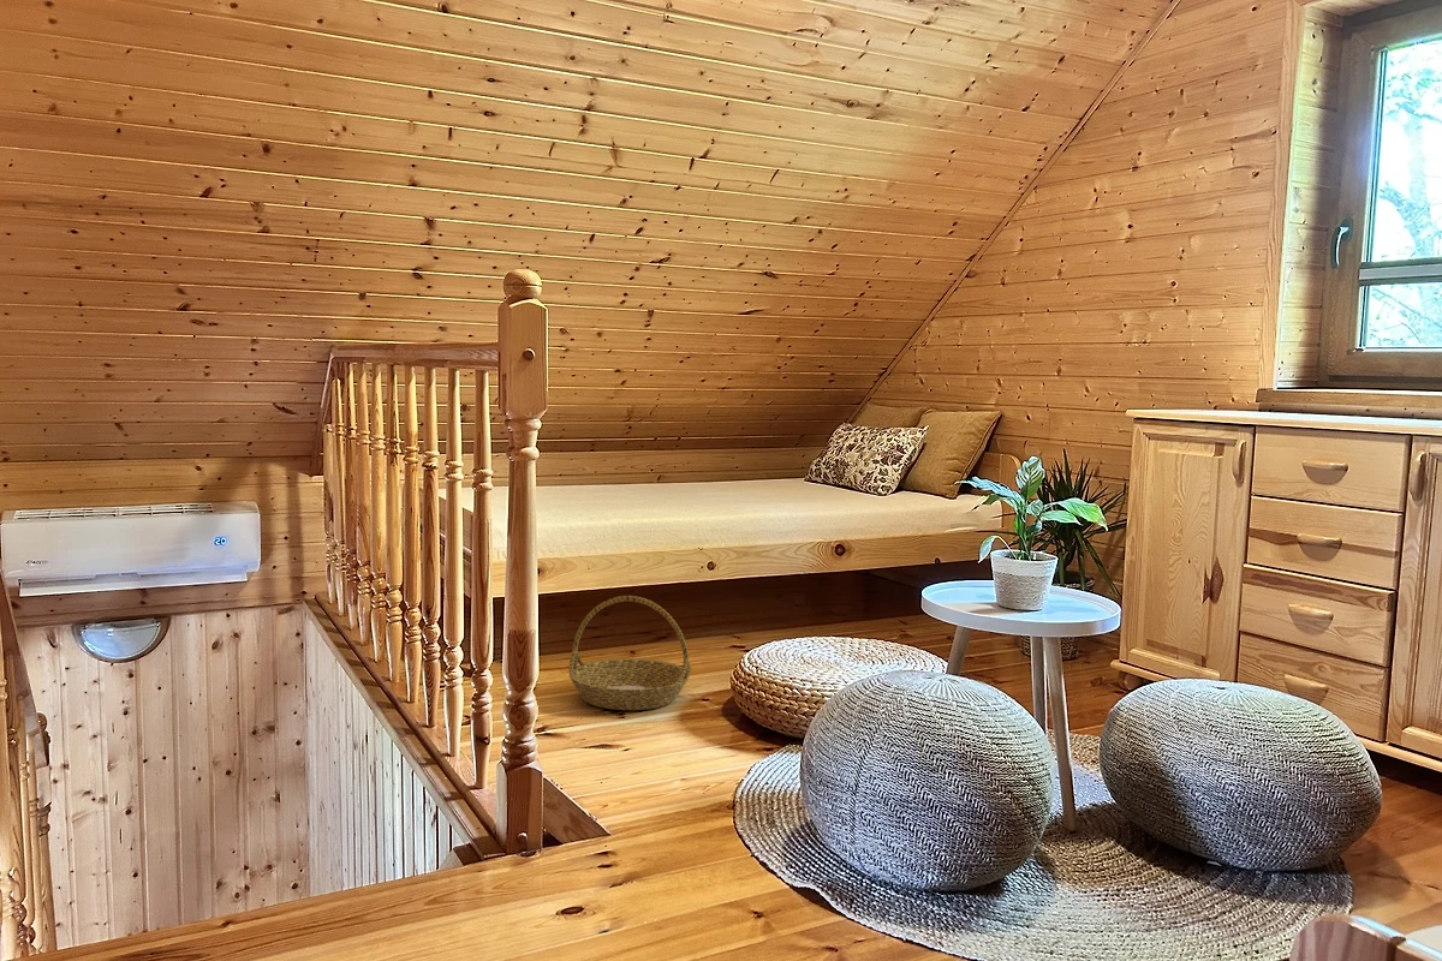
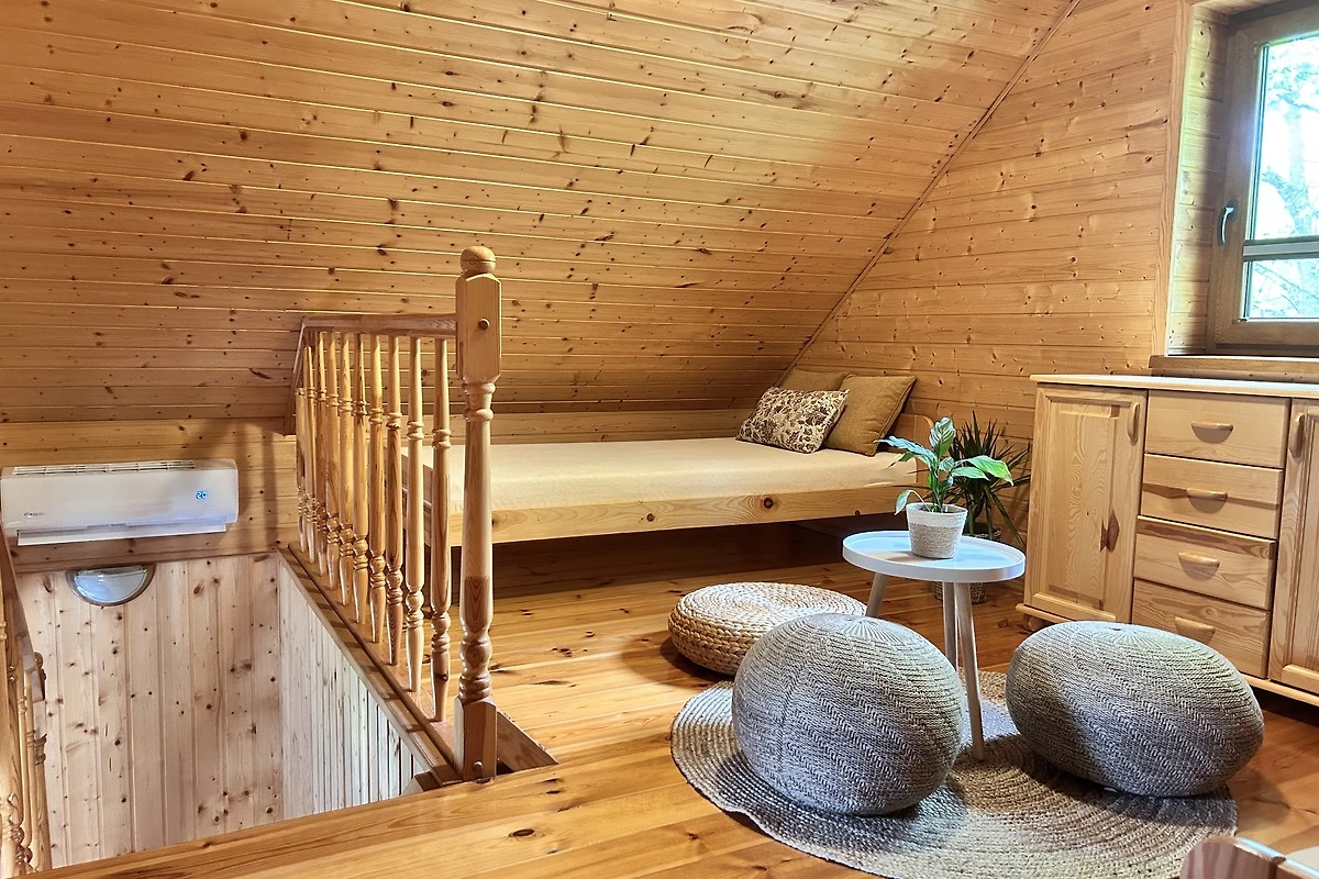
- basket [568,595,691,711]
